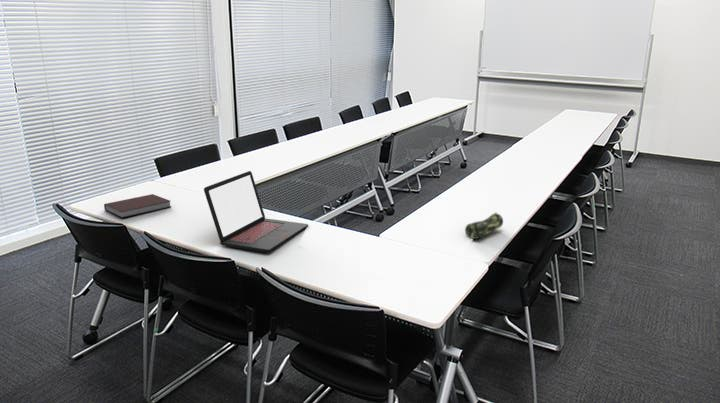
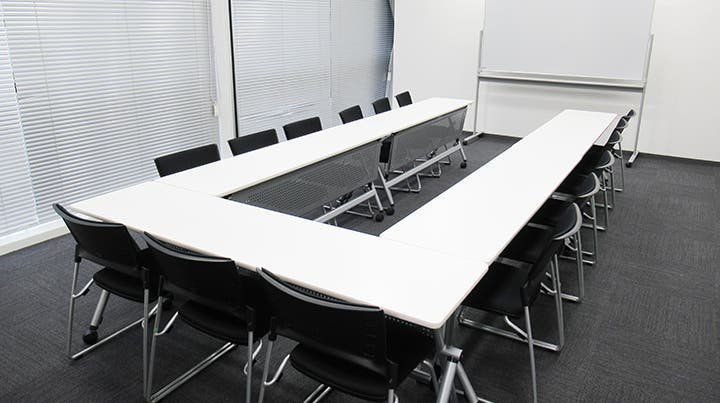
- laptop [203,170,309,253]
- notebook [103,193,173,219]
- pencil case [464,211,504,240]
